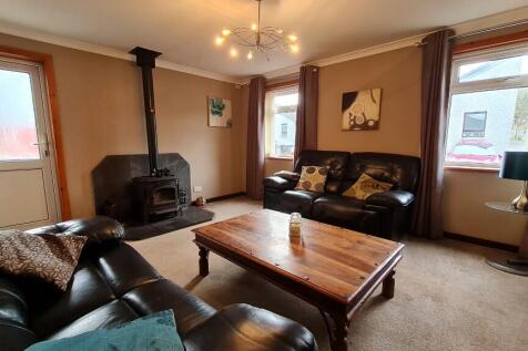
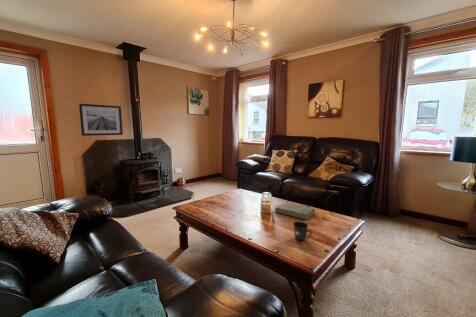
+ mug [293,221,313,242]
+ wall art [78,103,124,137]
+ book [274,201,316,220]
